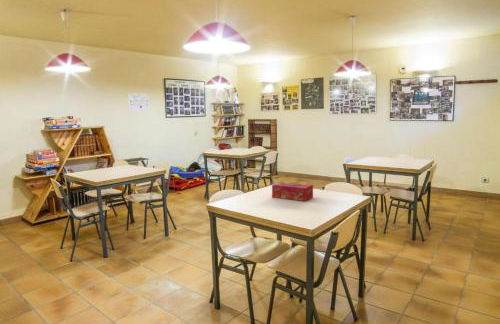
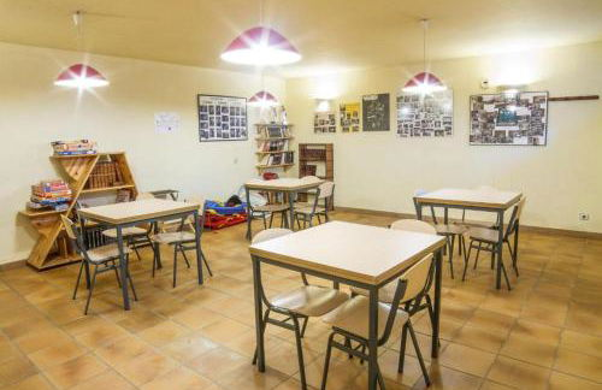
- tissue box [271,181,314,202]
